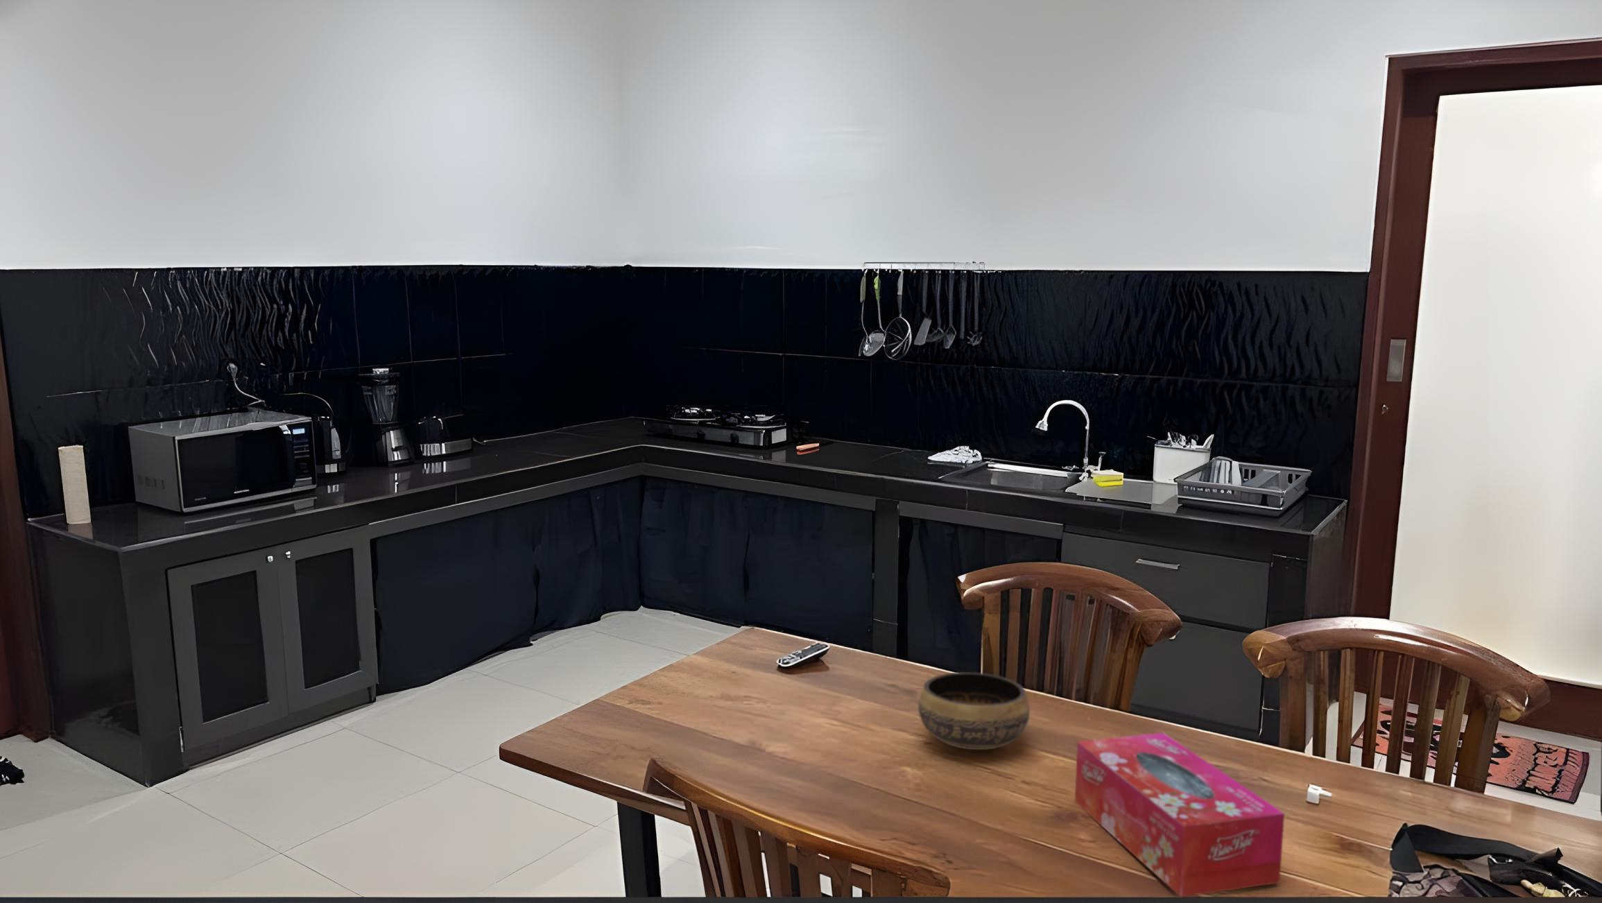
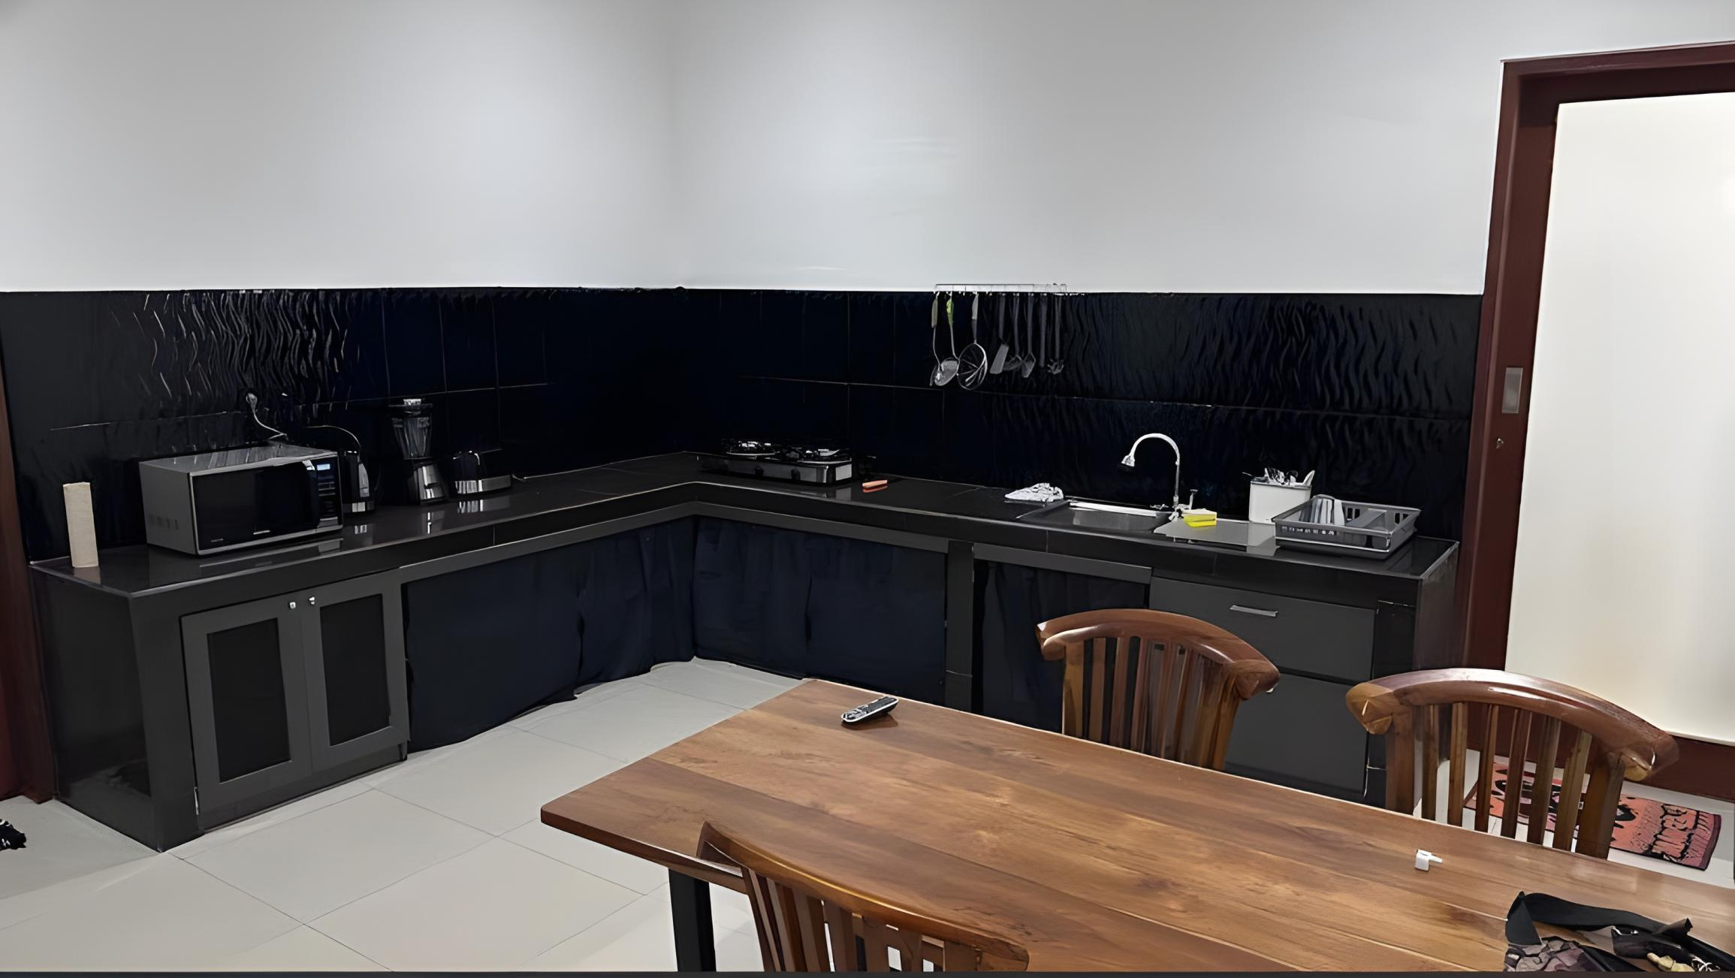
- bowl [918,671,1031,750]
- tissue box [1074,731,1285,899]
